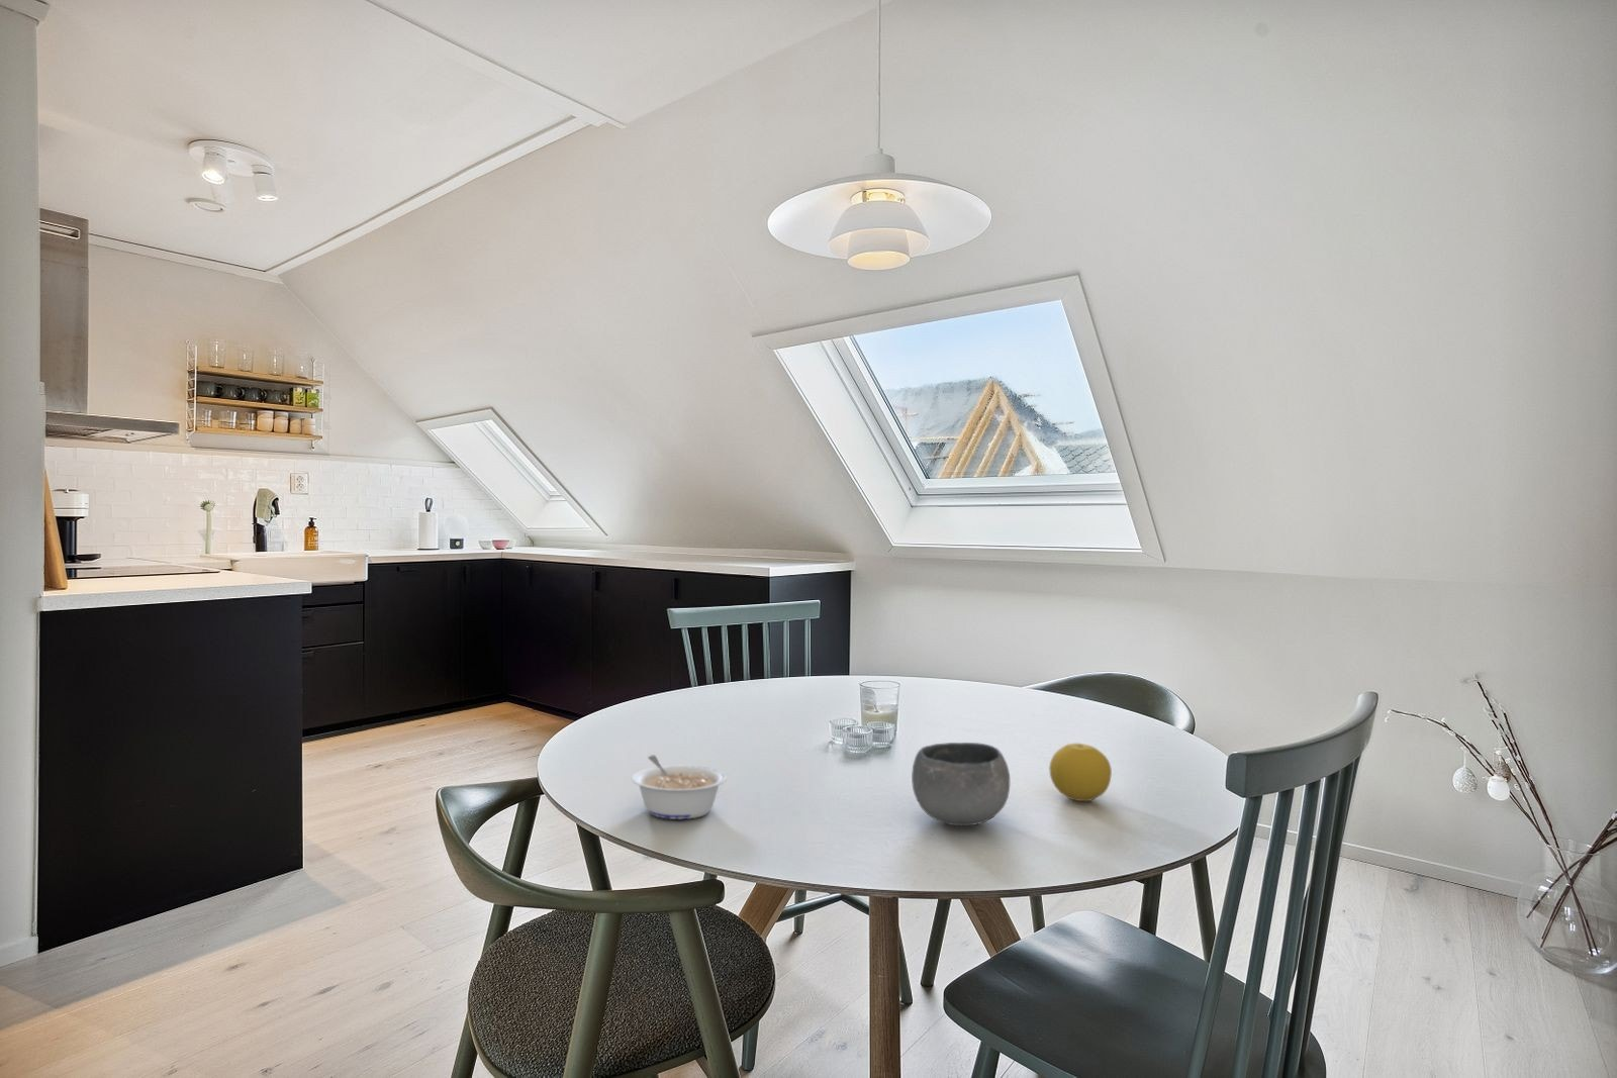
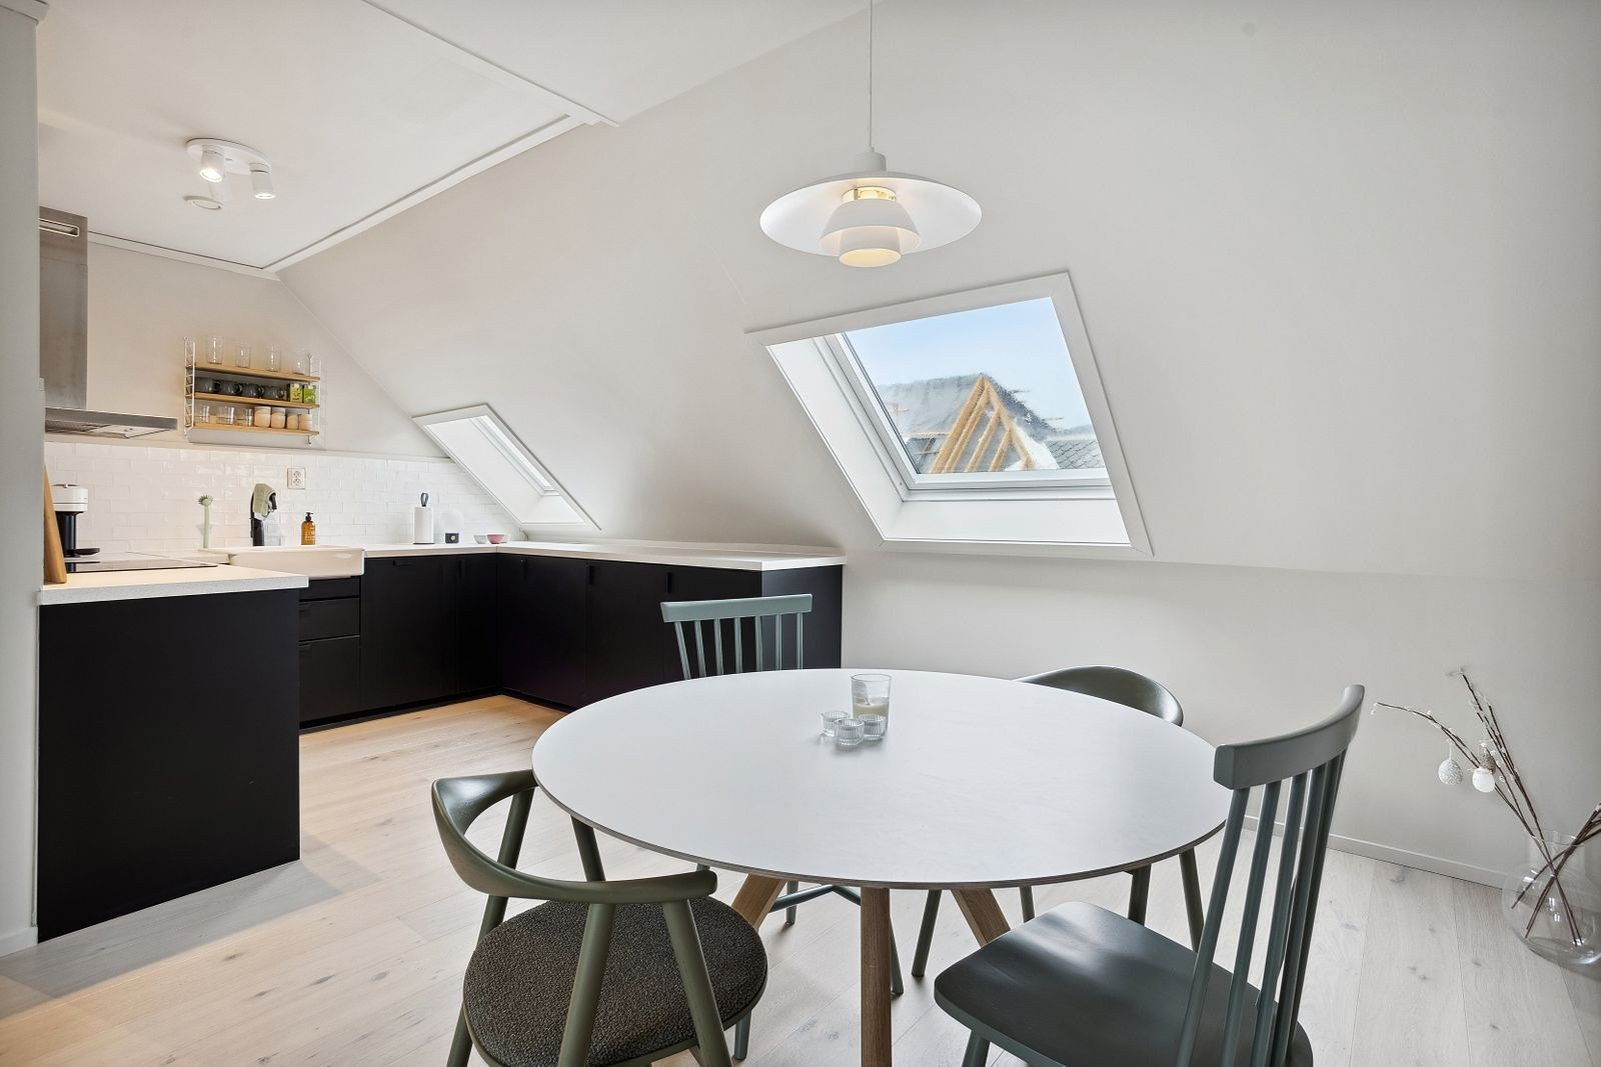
- bowl [911,741,1011,827]
- legume [630,753,728,821]
- fruit [1048,742,1113,802]
